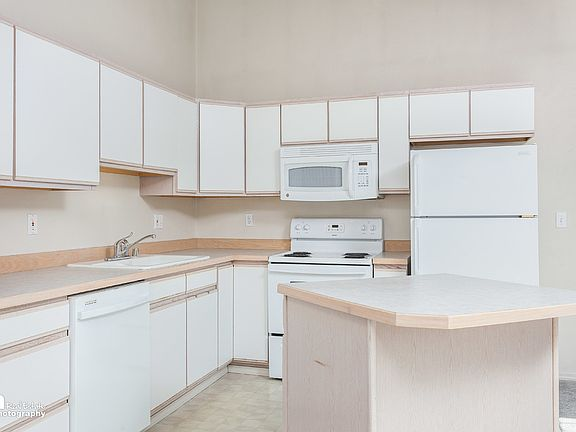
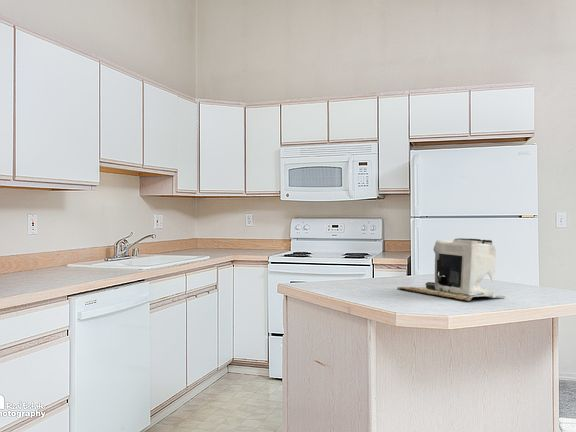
+ coffee maker [396,237,506,302]
